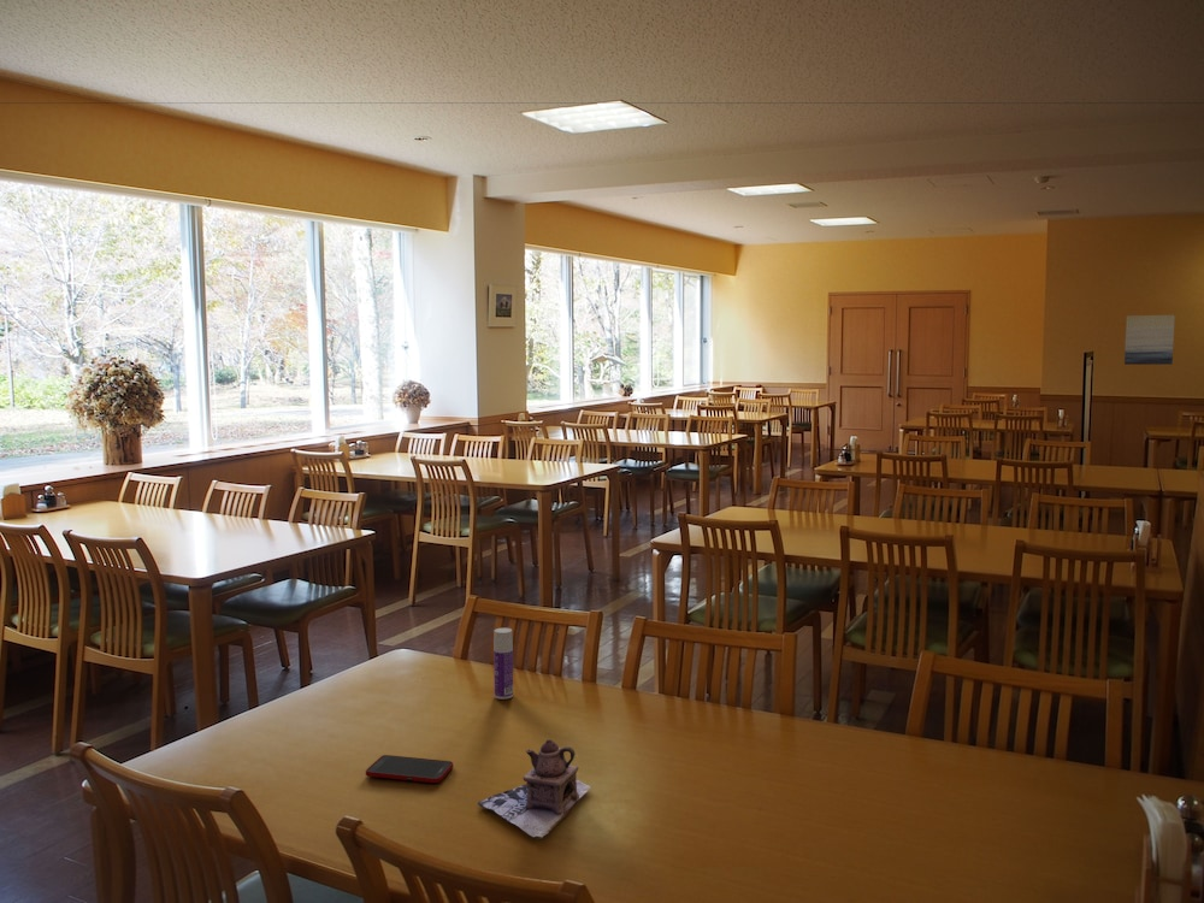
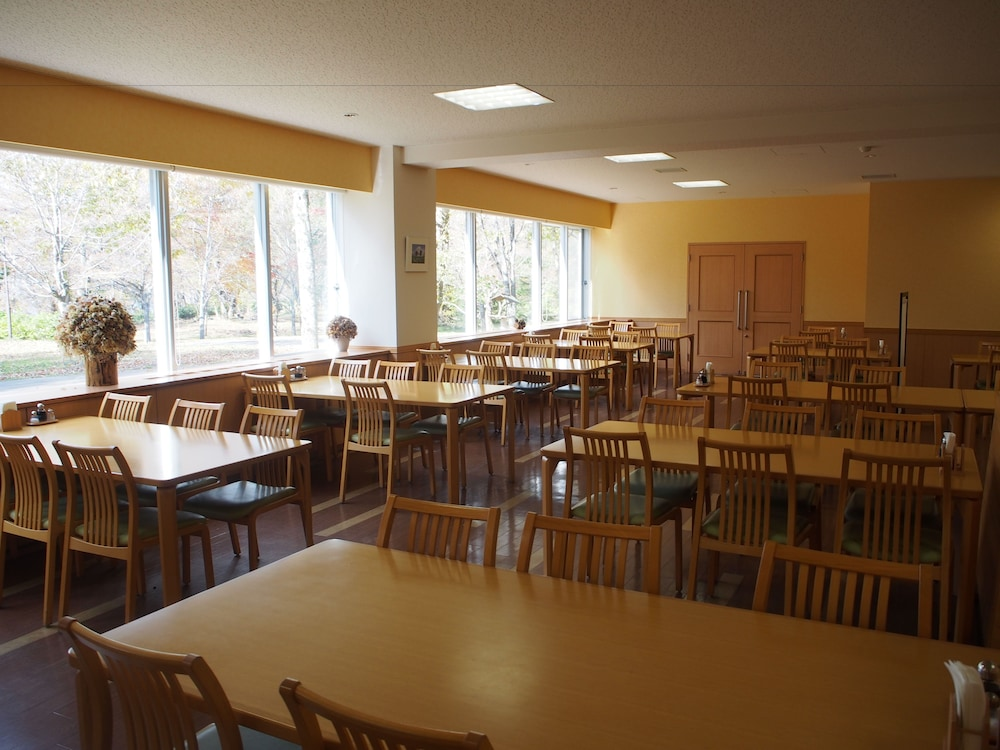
- wall art [1123,314,1176,366]
- teapot [477,739,591,840]
- cell phone [365,754,454,784]
- bottle [492,627,514,701]
